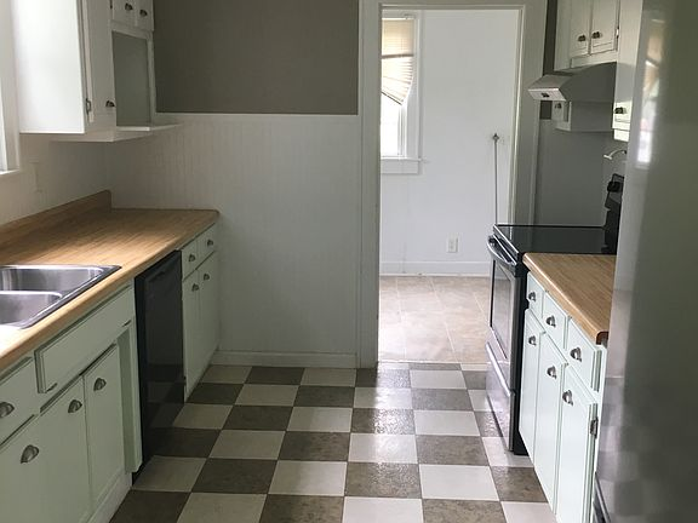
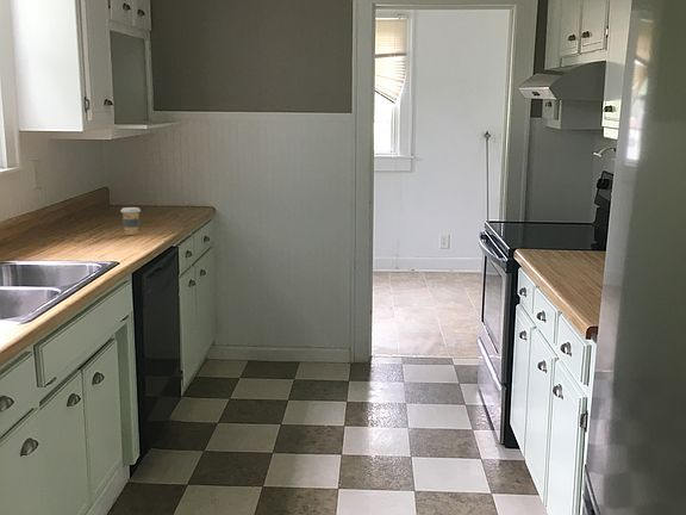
+ coffee cup [119,206,142,236]
